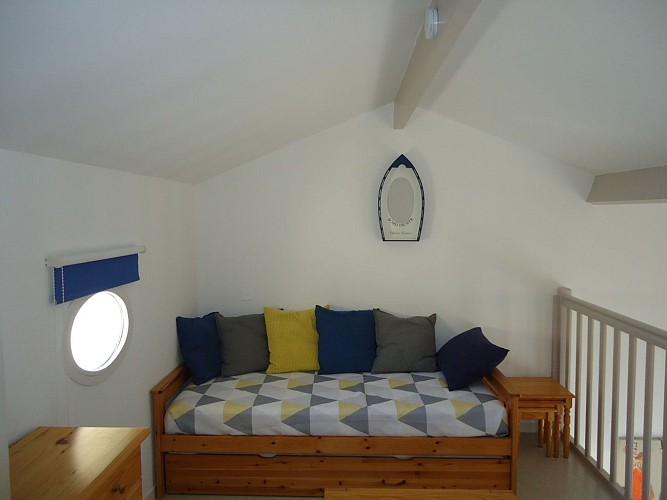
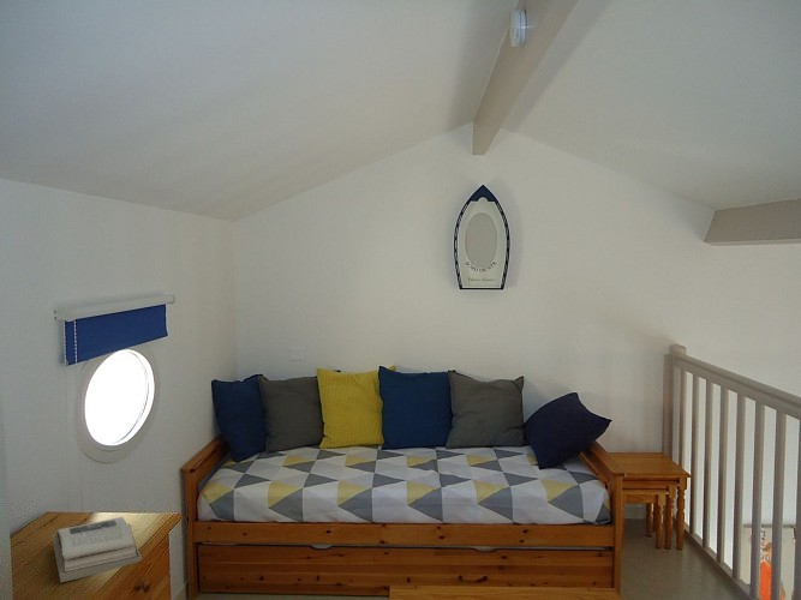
+ book [52,516,143,584]
